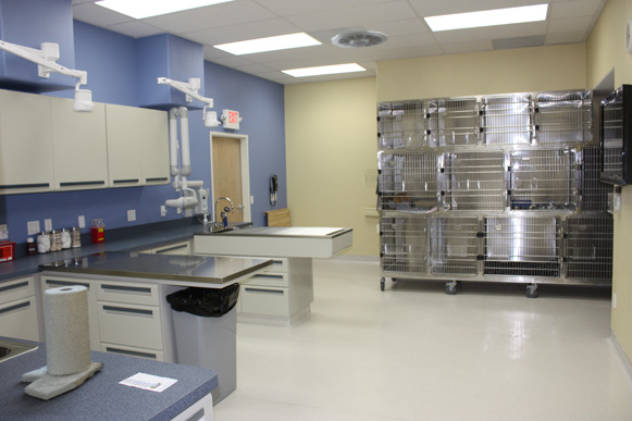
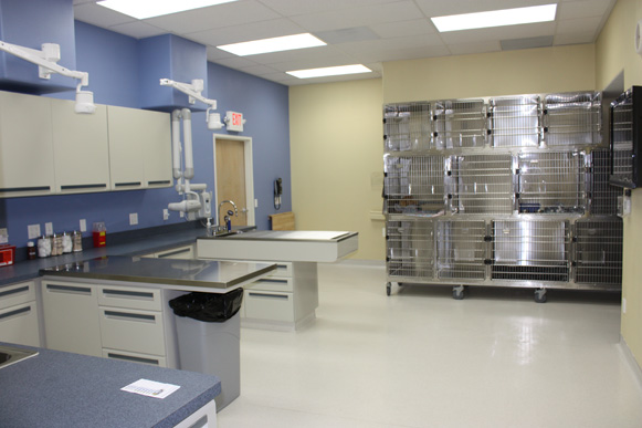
- paper towel [20,284,104,401]
- ceiling vent [331,29,389,49]
